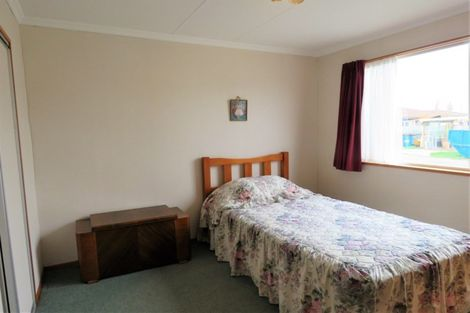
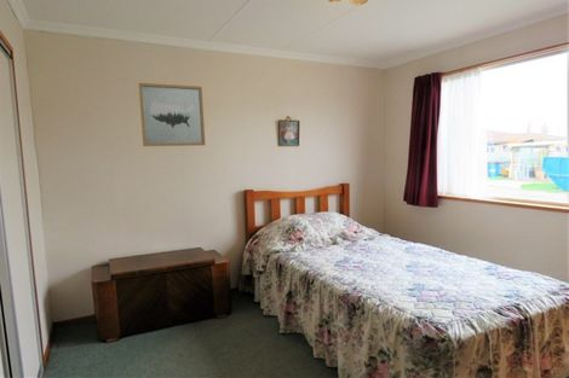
+ wall art [138,82,207,147]
